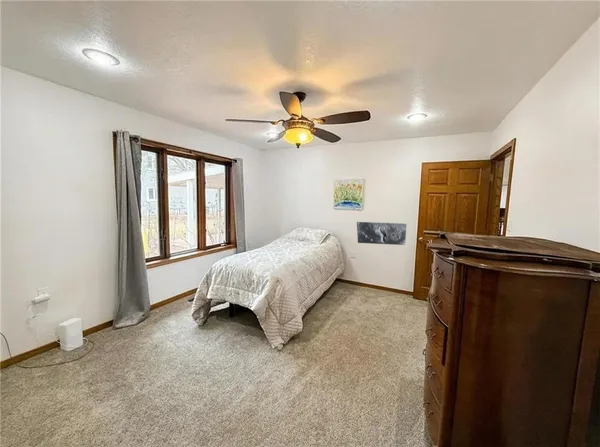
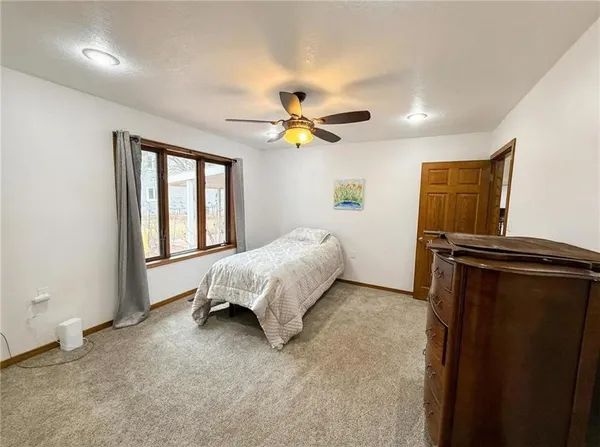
- decorative slab [356,221,407,246]
